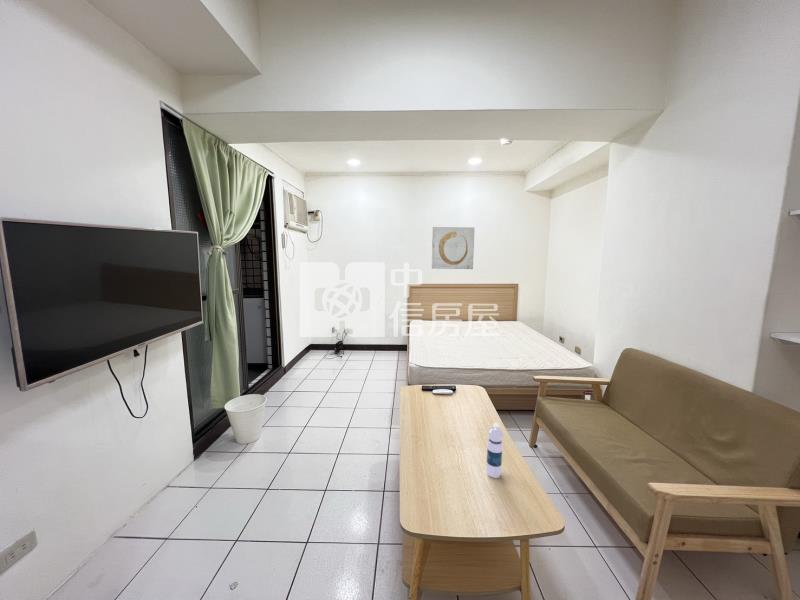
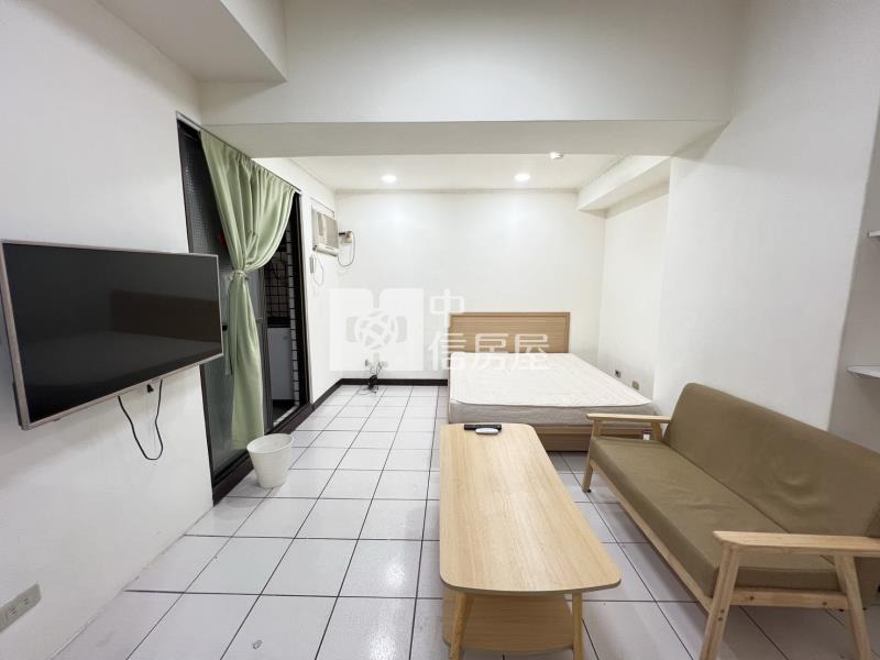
- water bottle [485,422,504,479]
- wall art [431,226,475,270]
